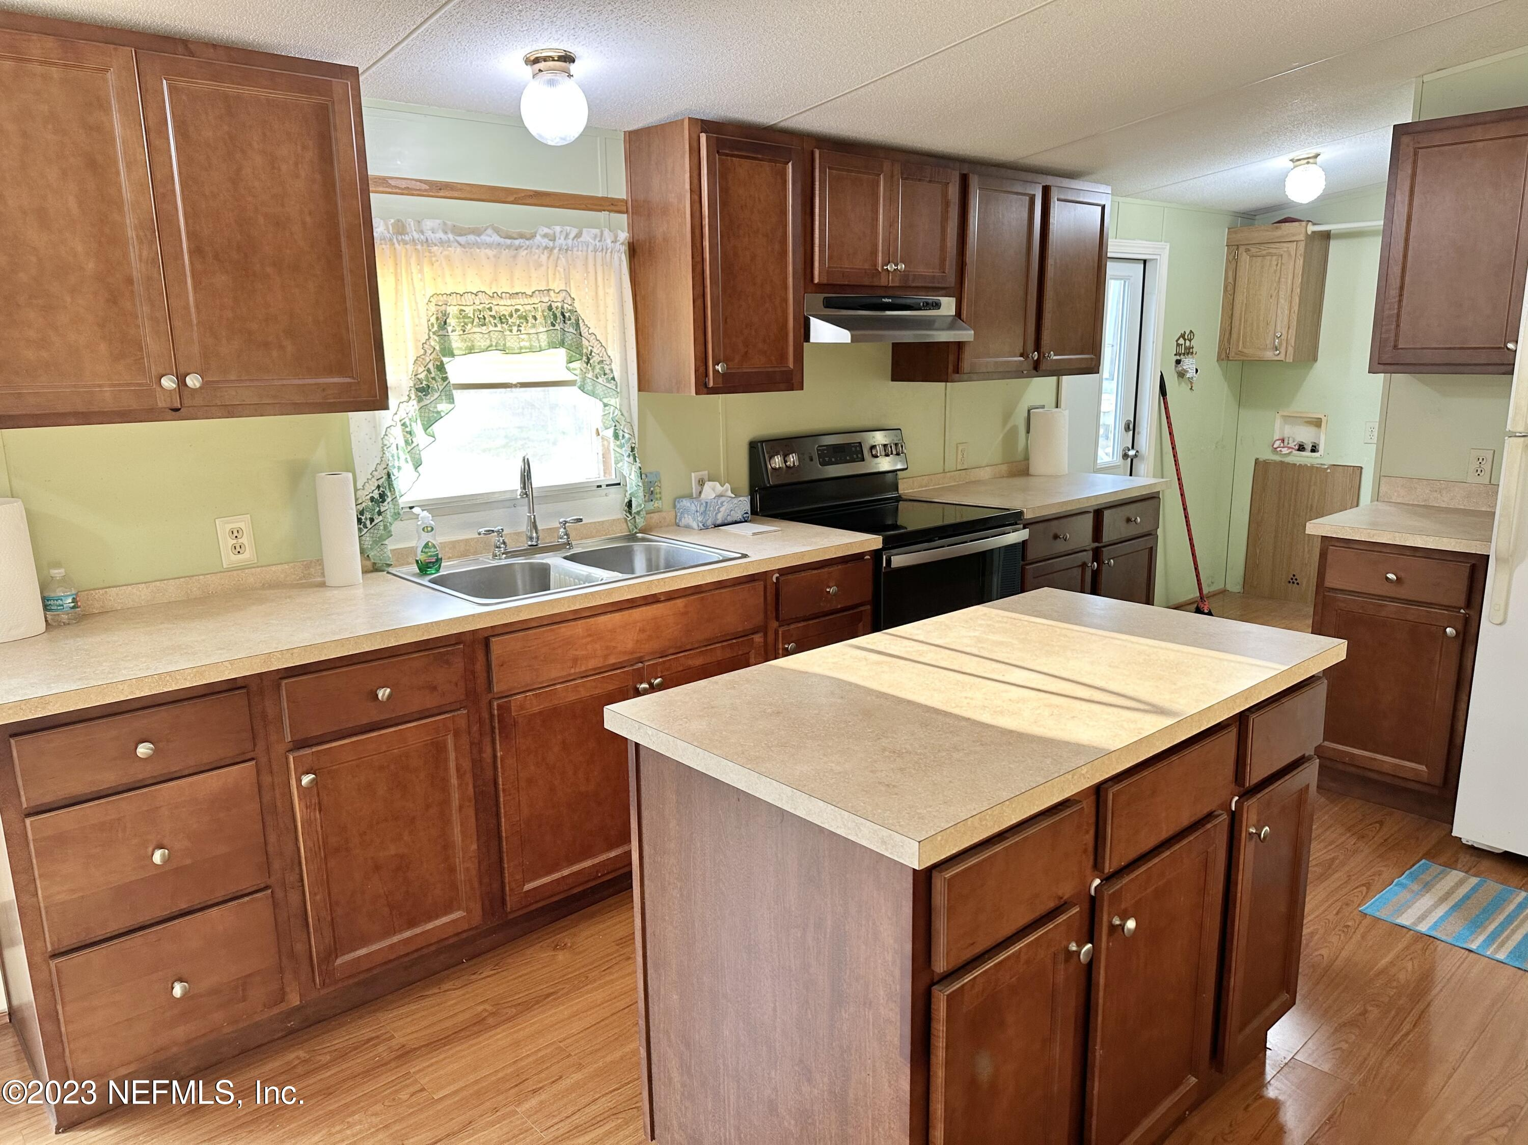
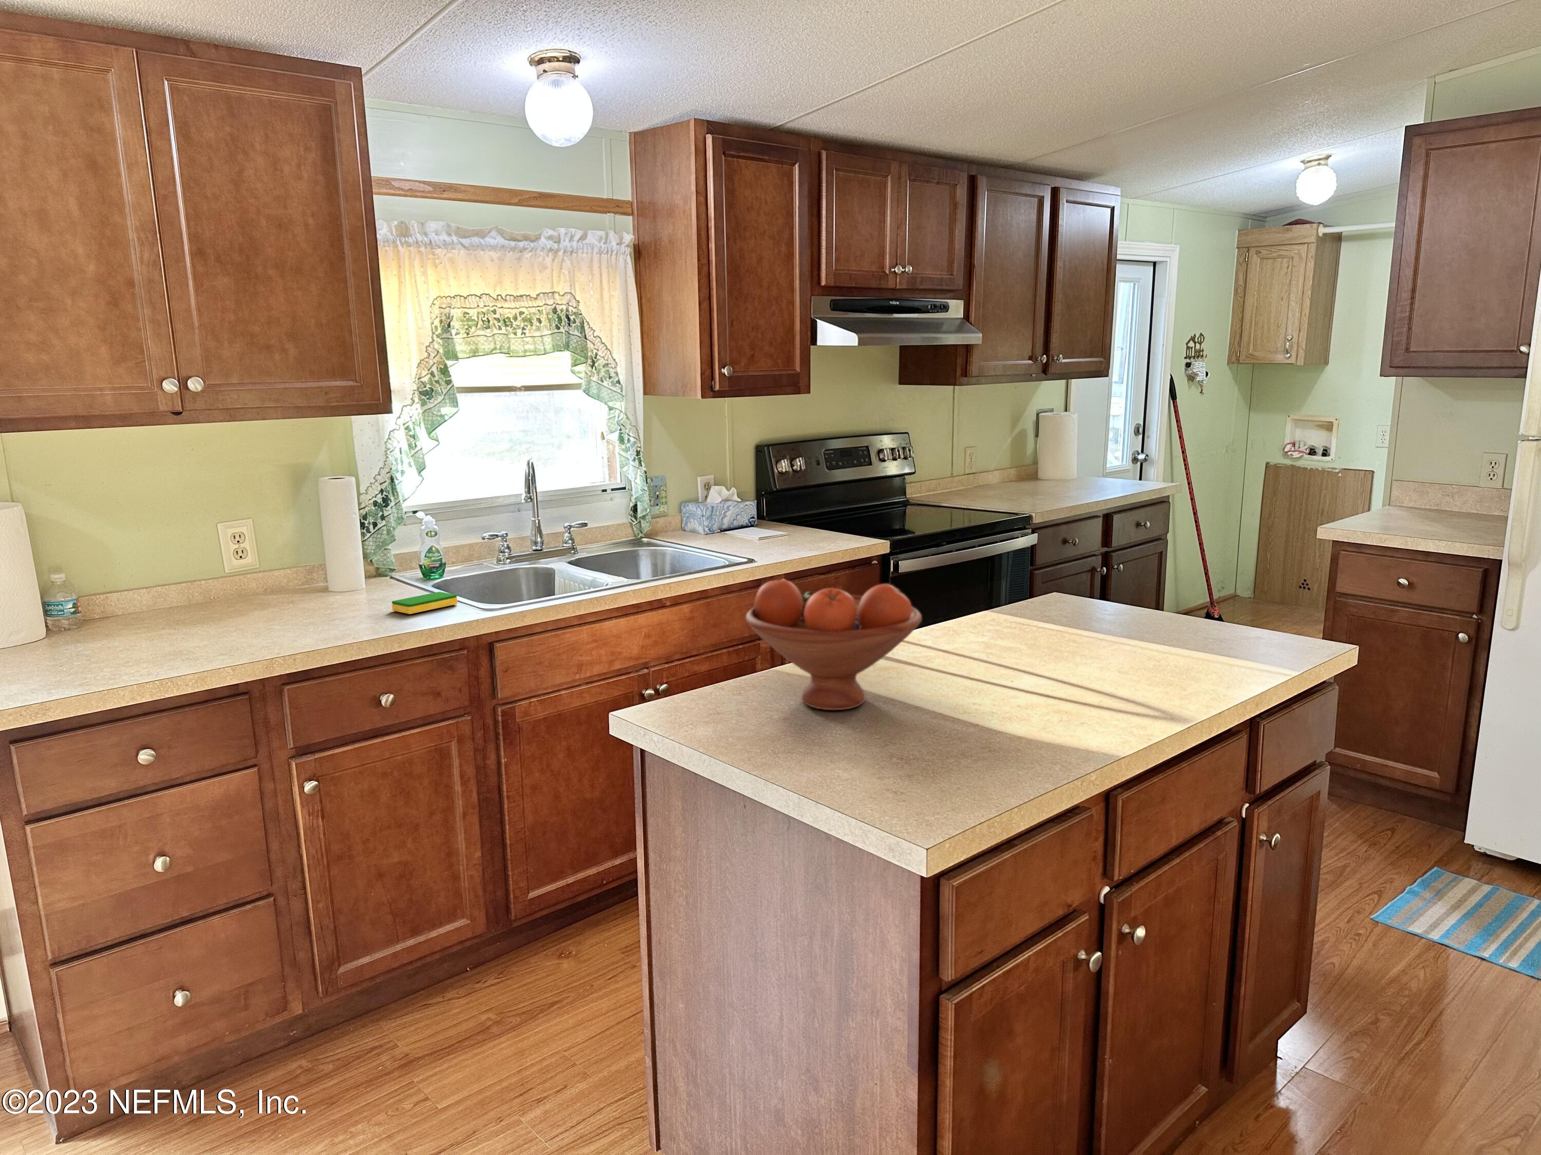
+ fruit bowl [745,579,922,711]
+ dish sponge [392,591,459,614]
